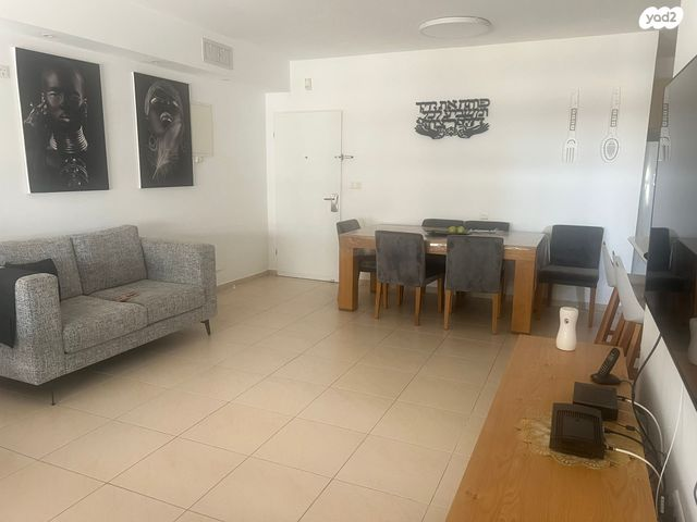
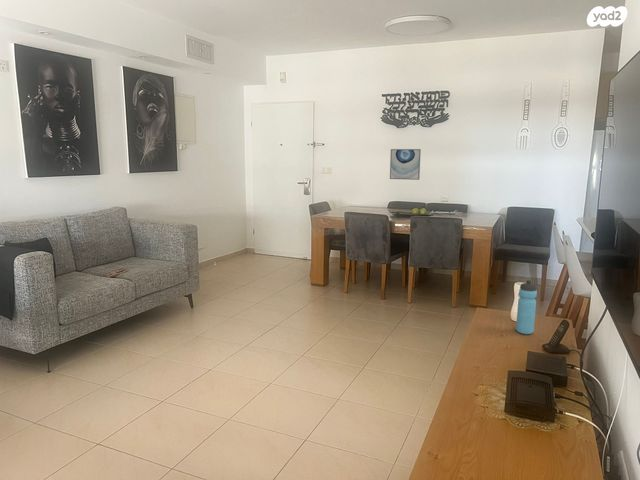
+ water bottle [515,279,538,335]
+ wall art [389,148,422,181]
